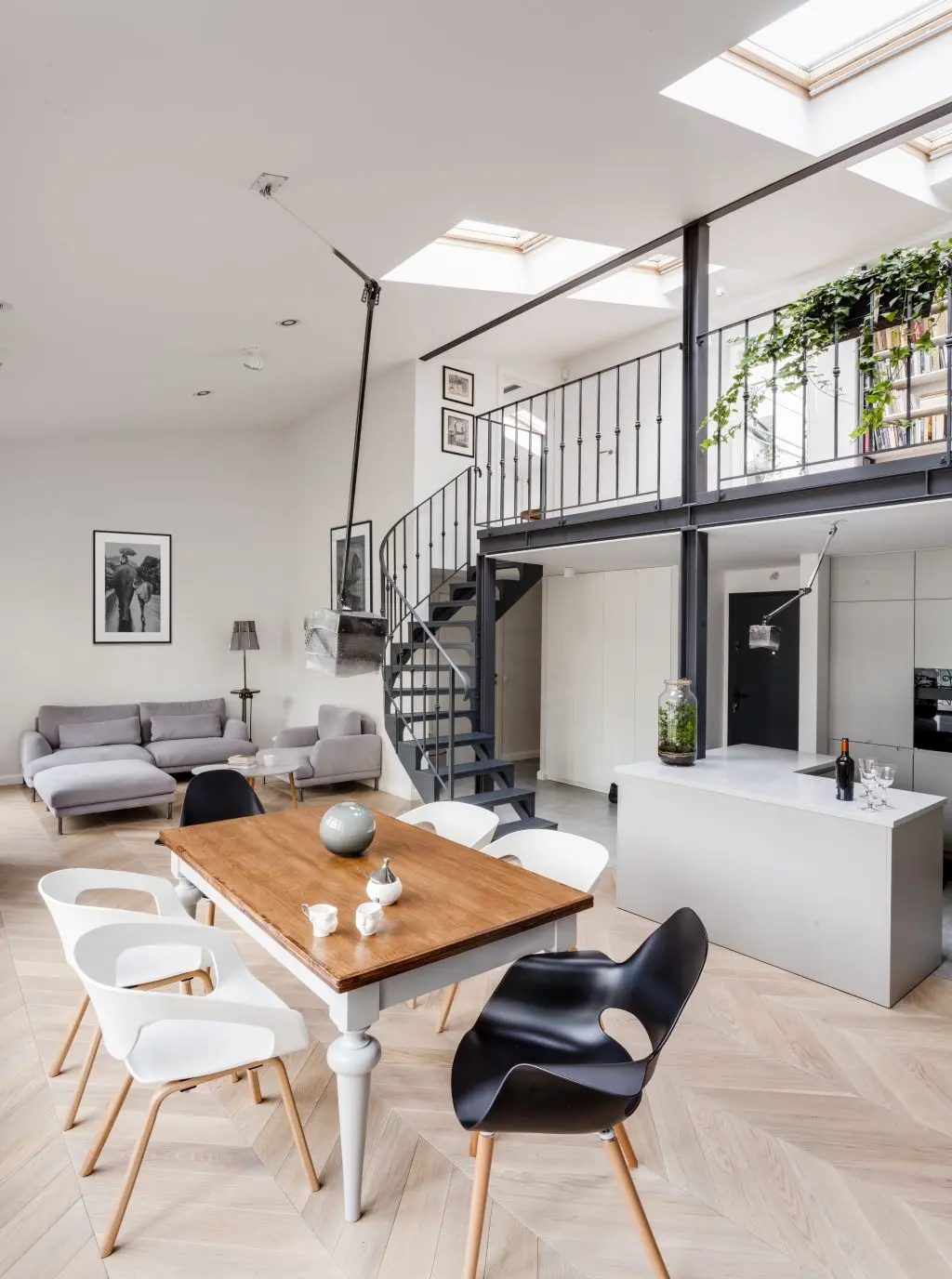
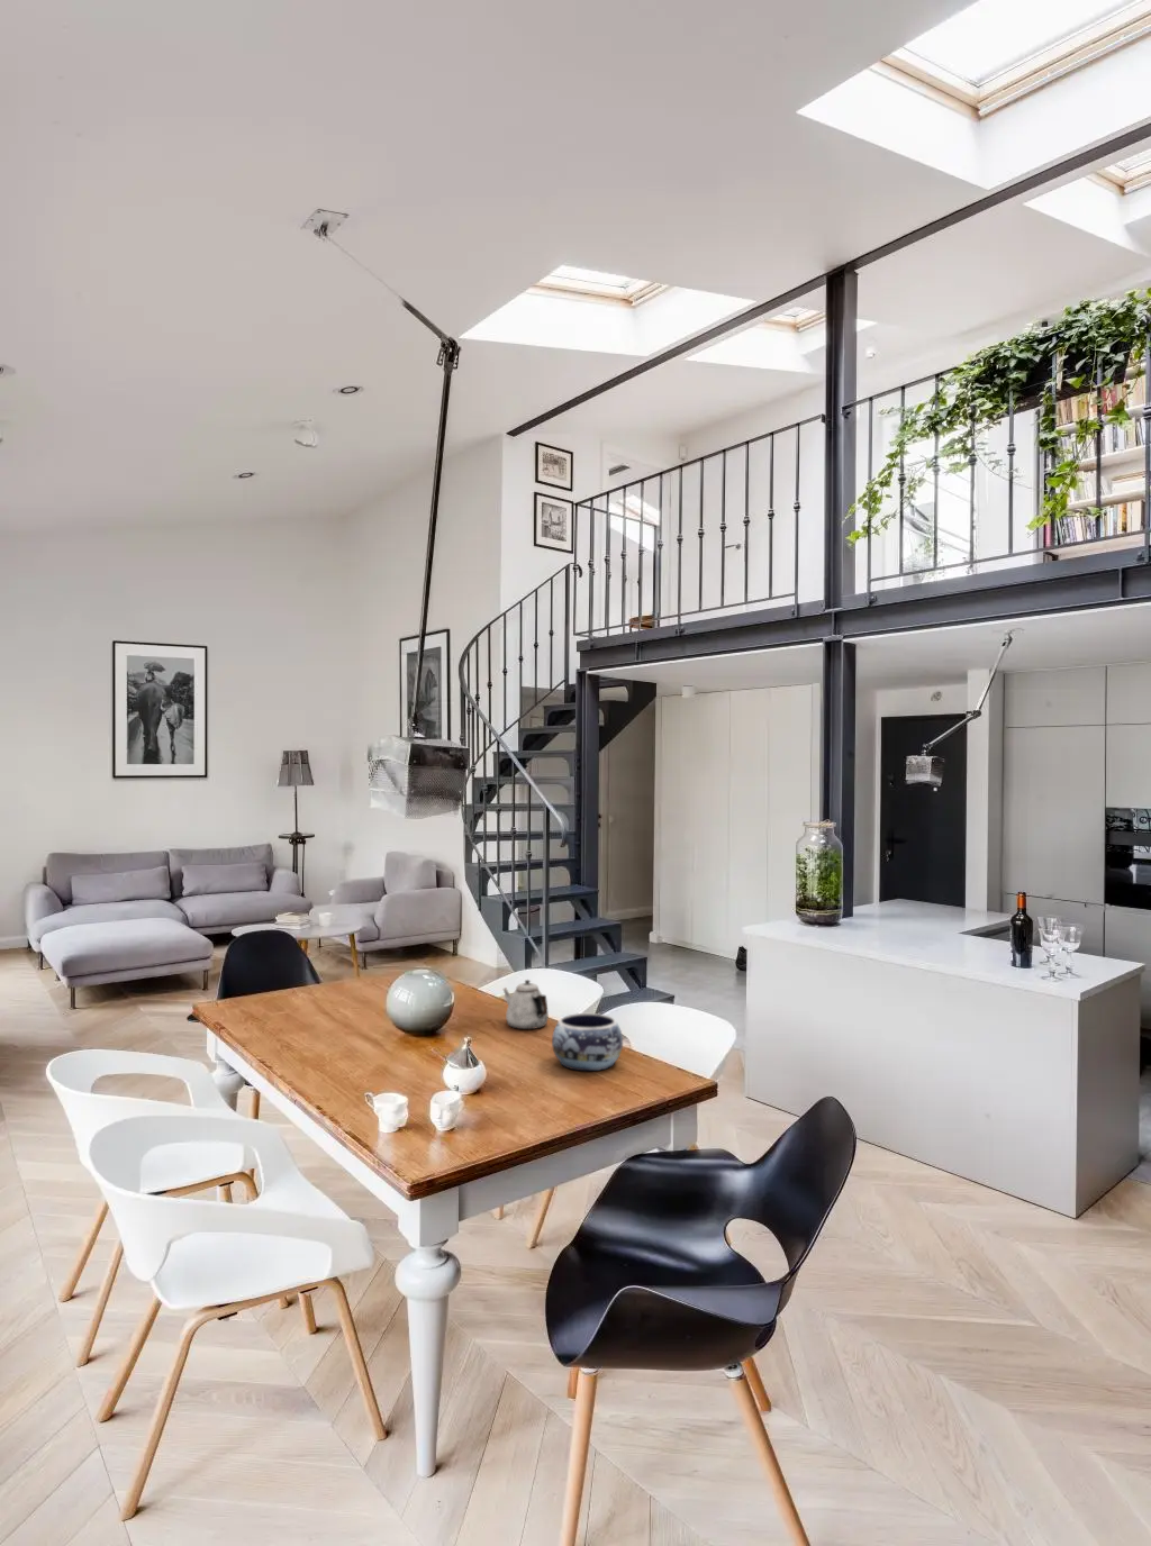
+ teapot [503,979,550,1030]
+ decorative bowl [551,1012,624,1072]
